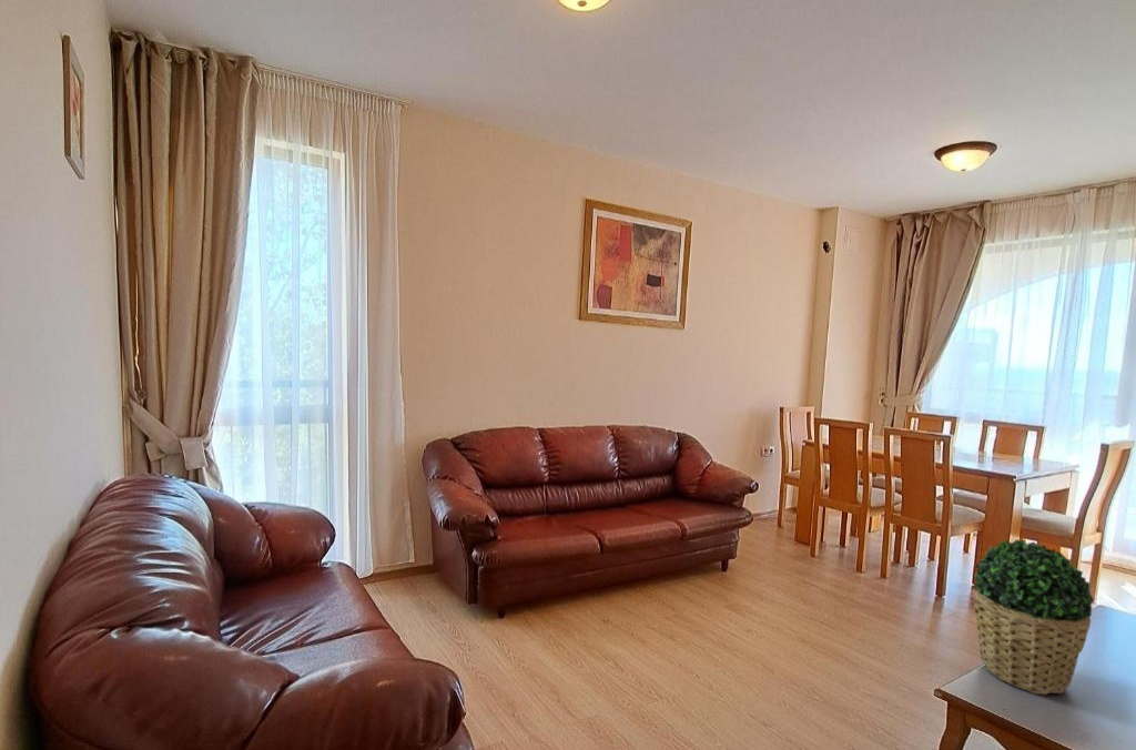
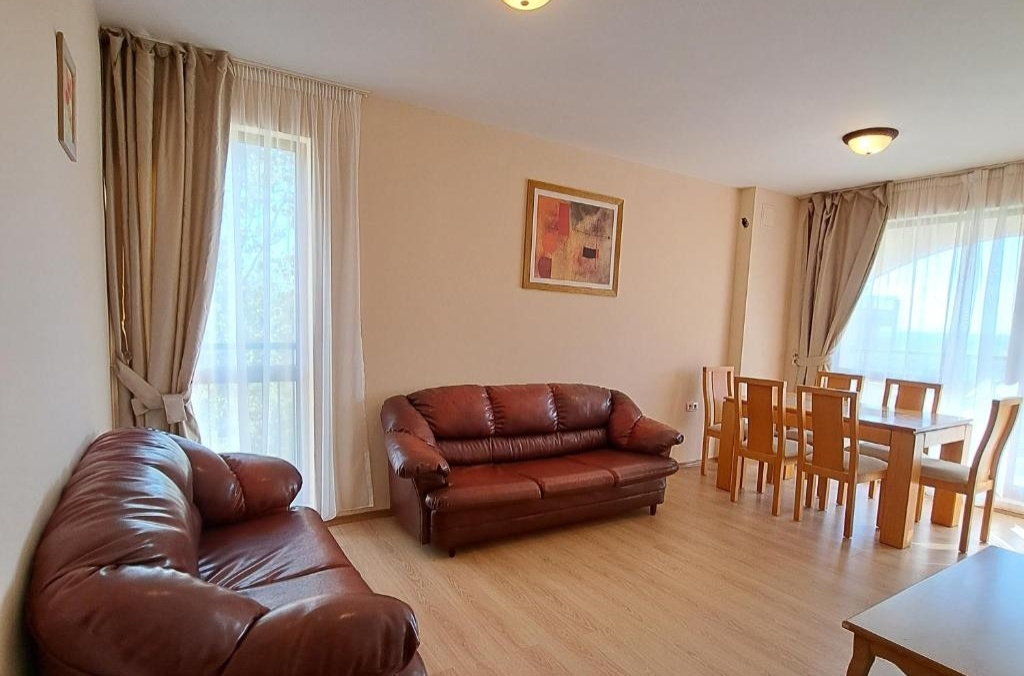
- potted plant [973,538,1094,696]
